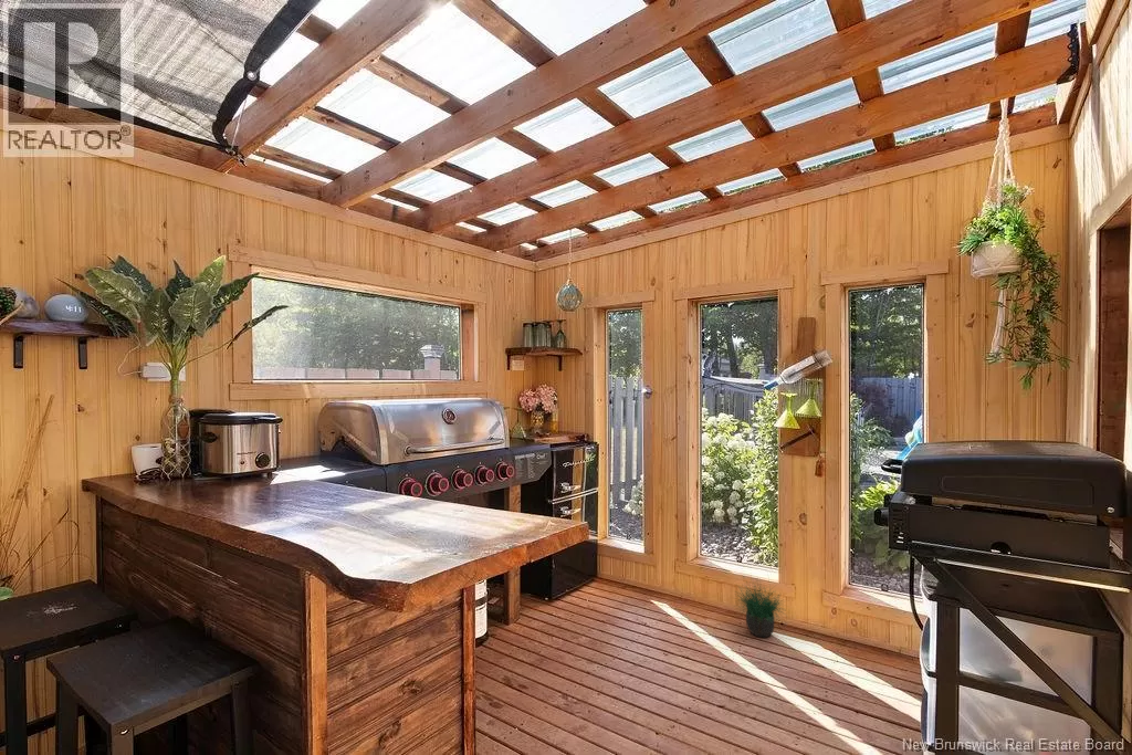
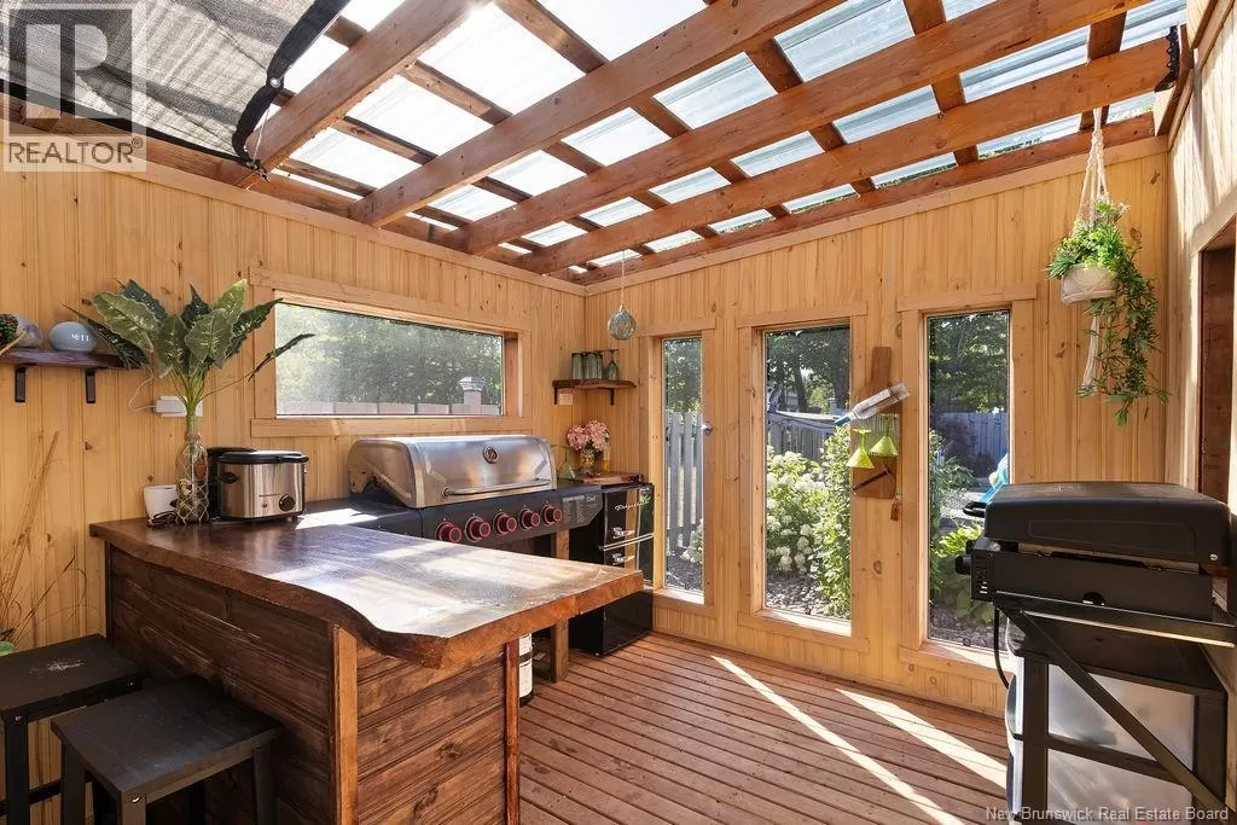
- potted plant [732,572,792,638]
